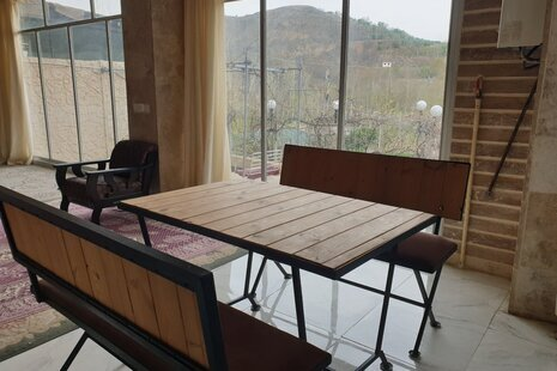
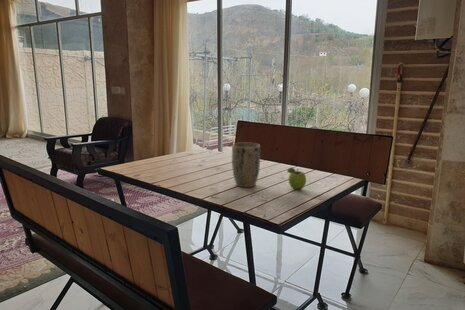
+ fruit [286,167,307,191]
+ plant pot [231,141,261,188]
